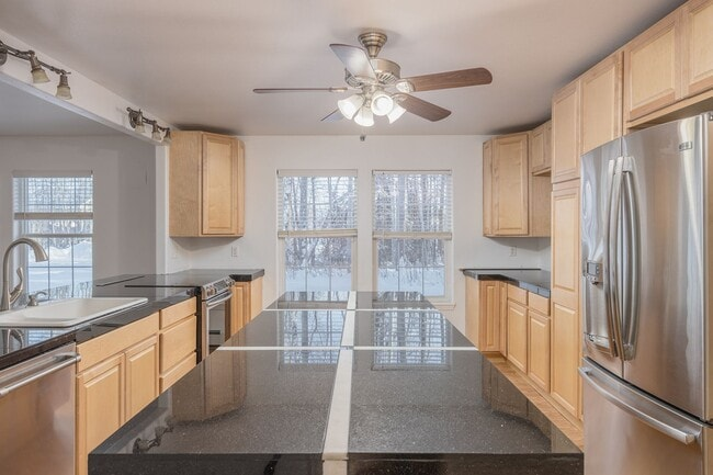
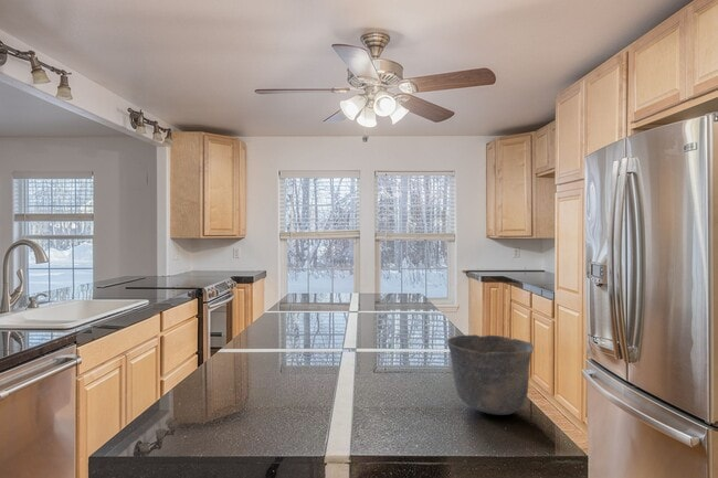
+ cup [446,333,535,416]
